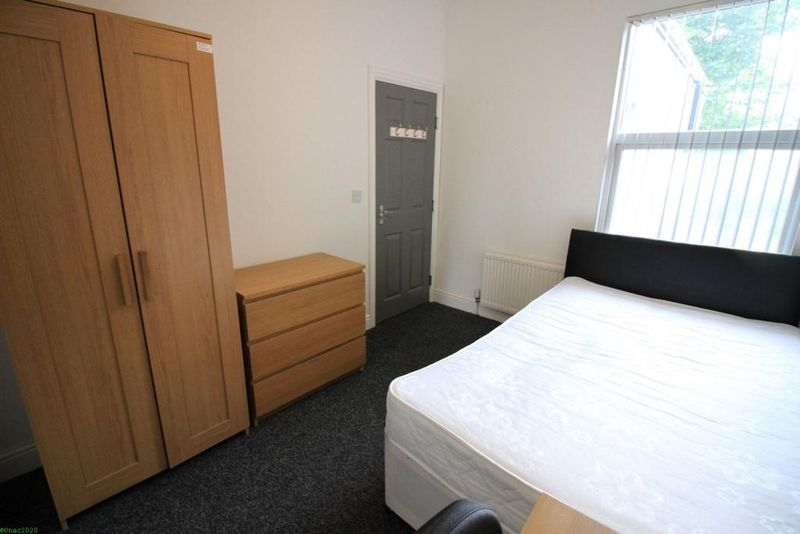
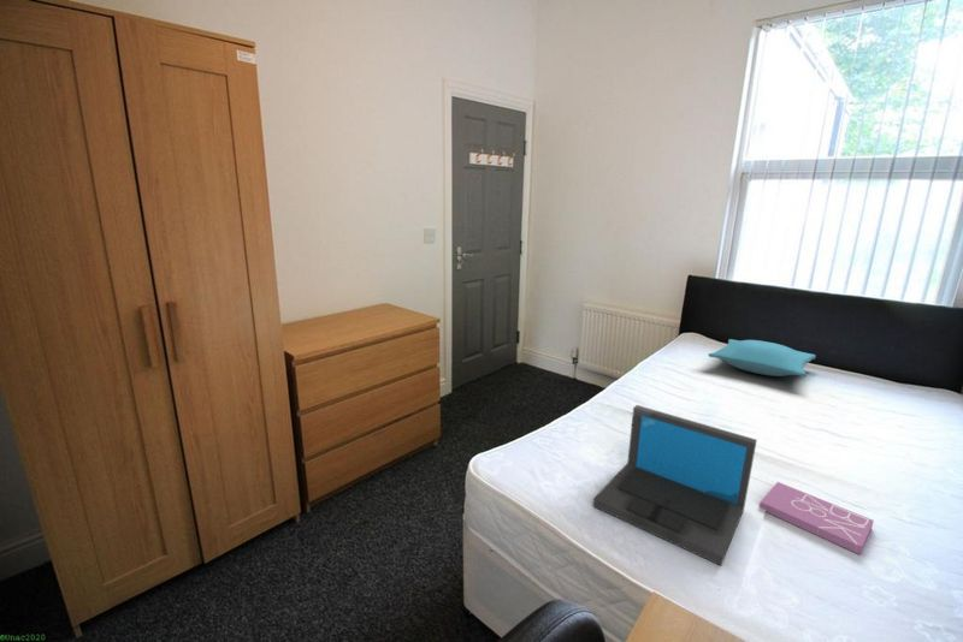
+ laptop [592,404,758,566]
+ pillow [708,338,817,378]
+ book [758,481,875,555]
